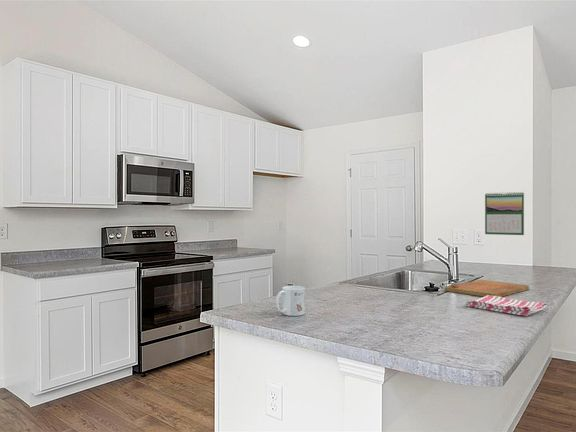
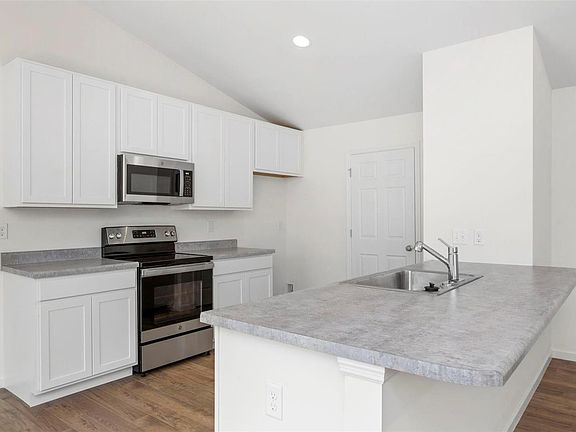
- dish towel [465,295,548,317]
- calendar [484,191,525,236]
- cutting board [444,279,530,297]
- mug [275,285,306,317]
